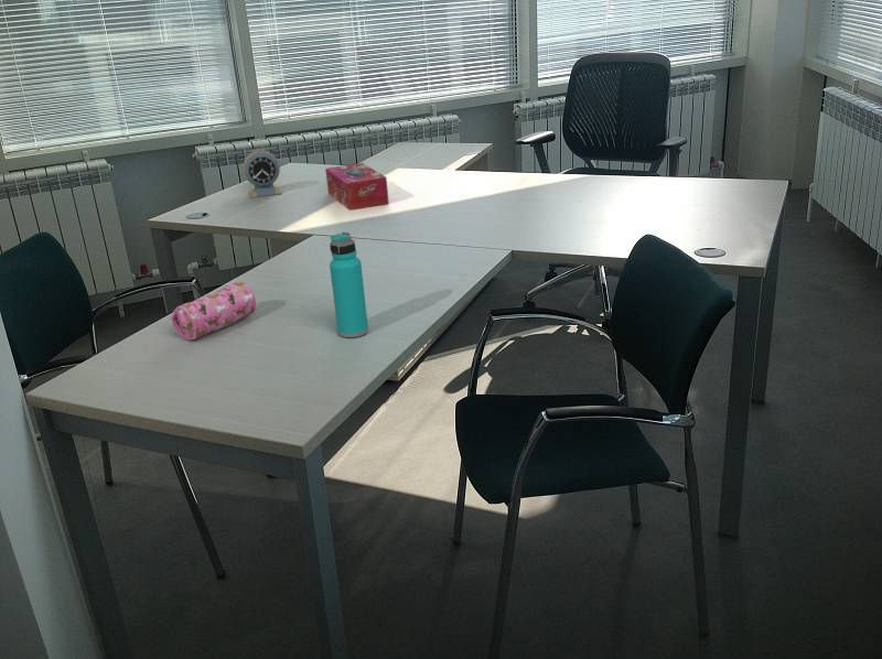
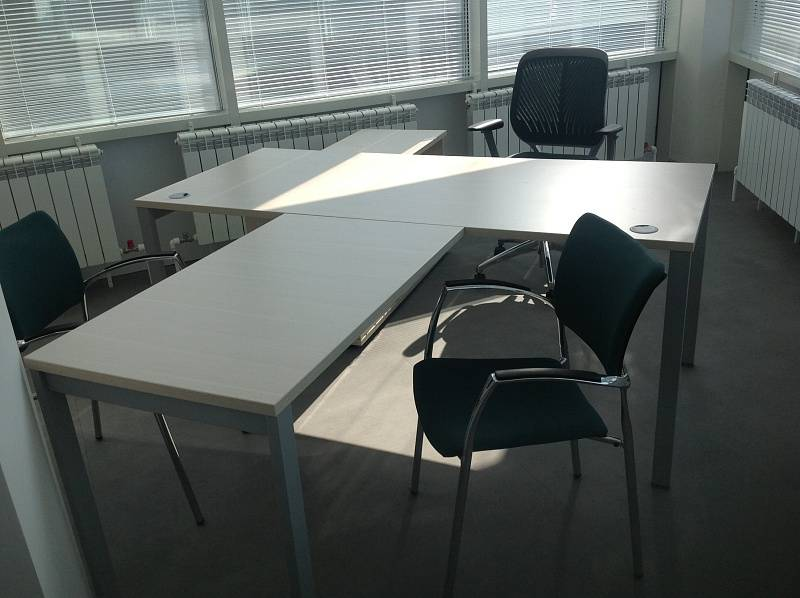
- pencil case [170,281,257,341]
- alarm clock [241,148,283,198]
- tissue box [324,162,390,212]
- water bottle [329,231,369,338]
